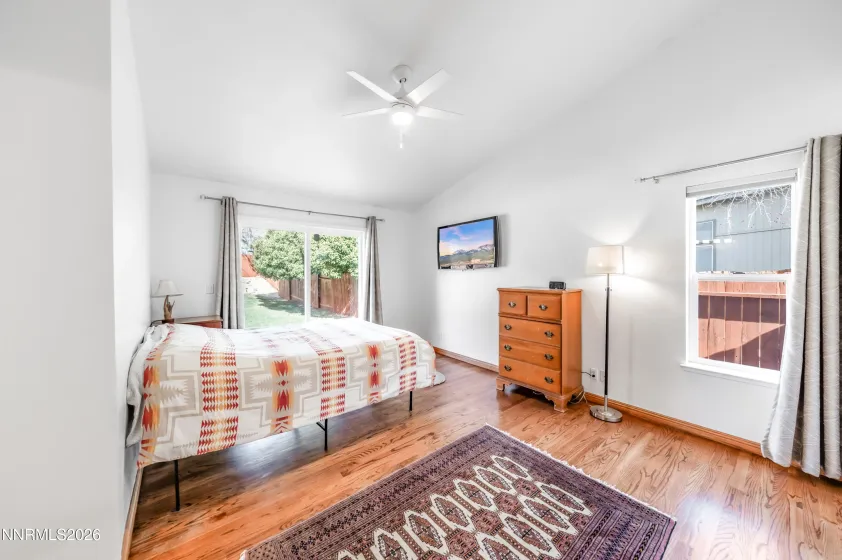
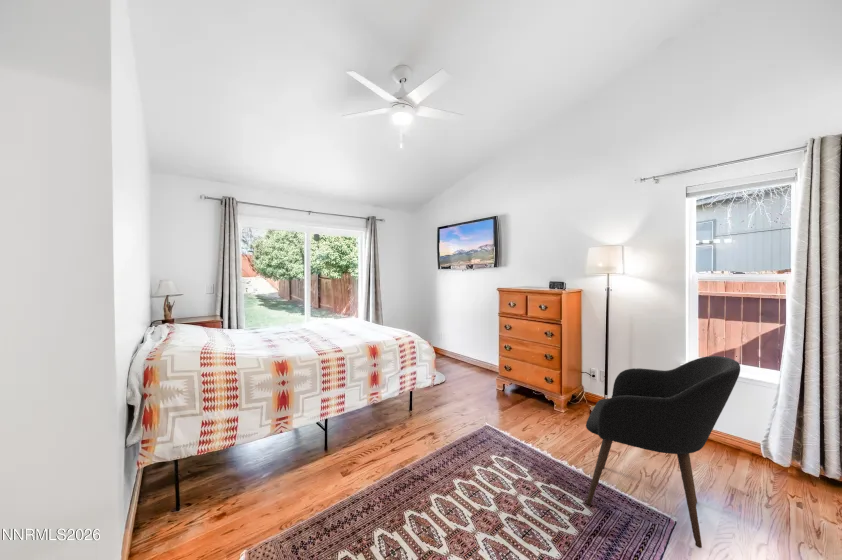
+ armchair [585,355,741,549]
